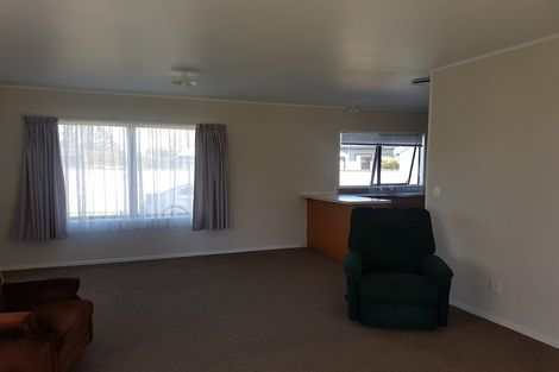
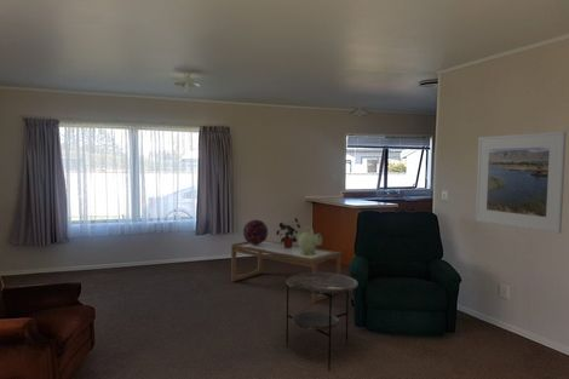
+ decorative sphere [242,218,269,245]
+ vessel [295,225,323,255]
+ potted plant [275,217,301,248]
+ side table [284,271,360,373]
+ coffee table [230,240,343,304]
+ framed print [475,130,568,235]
